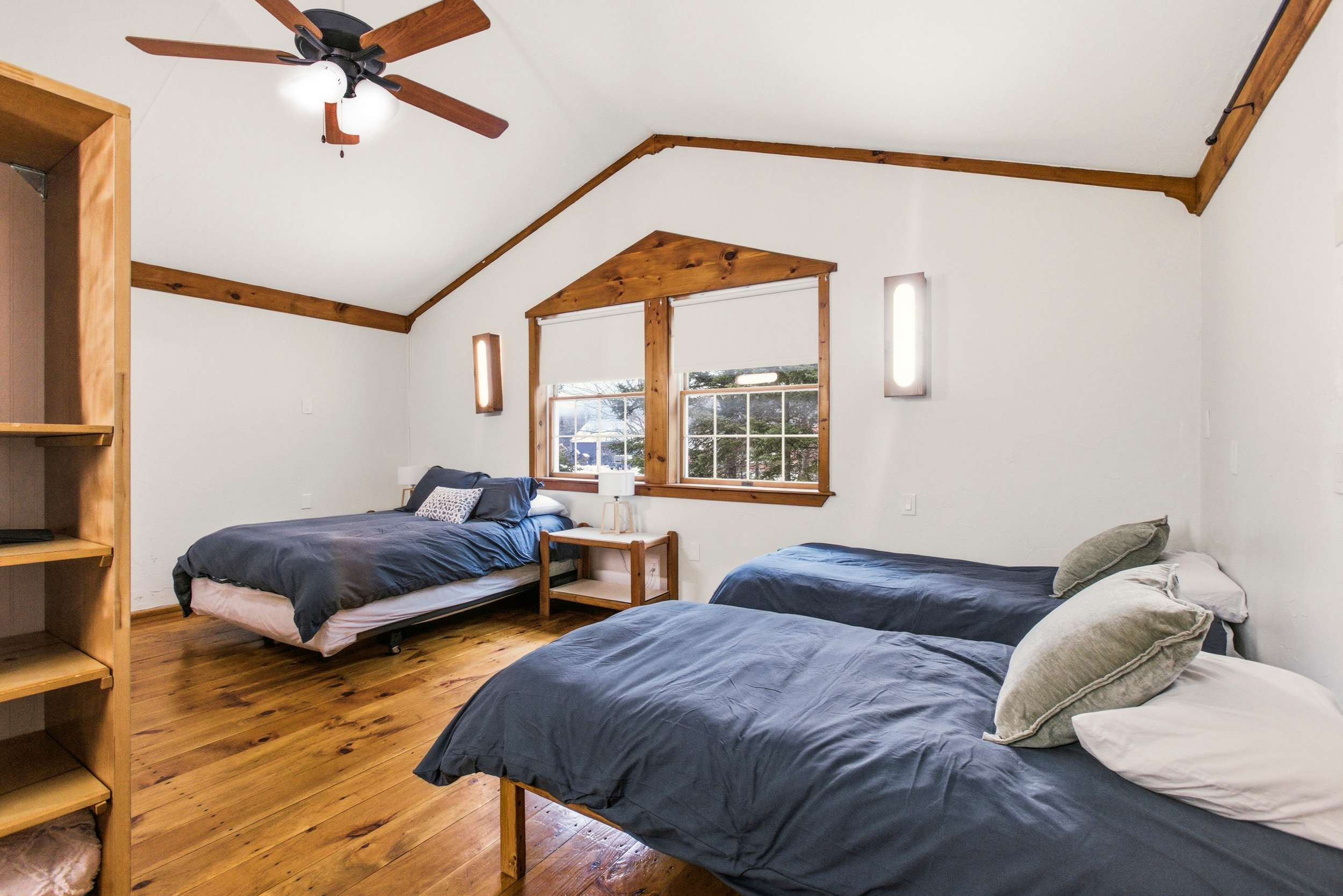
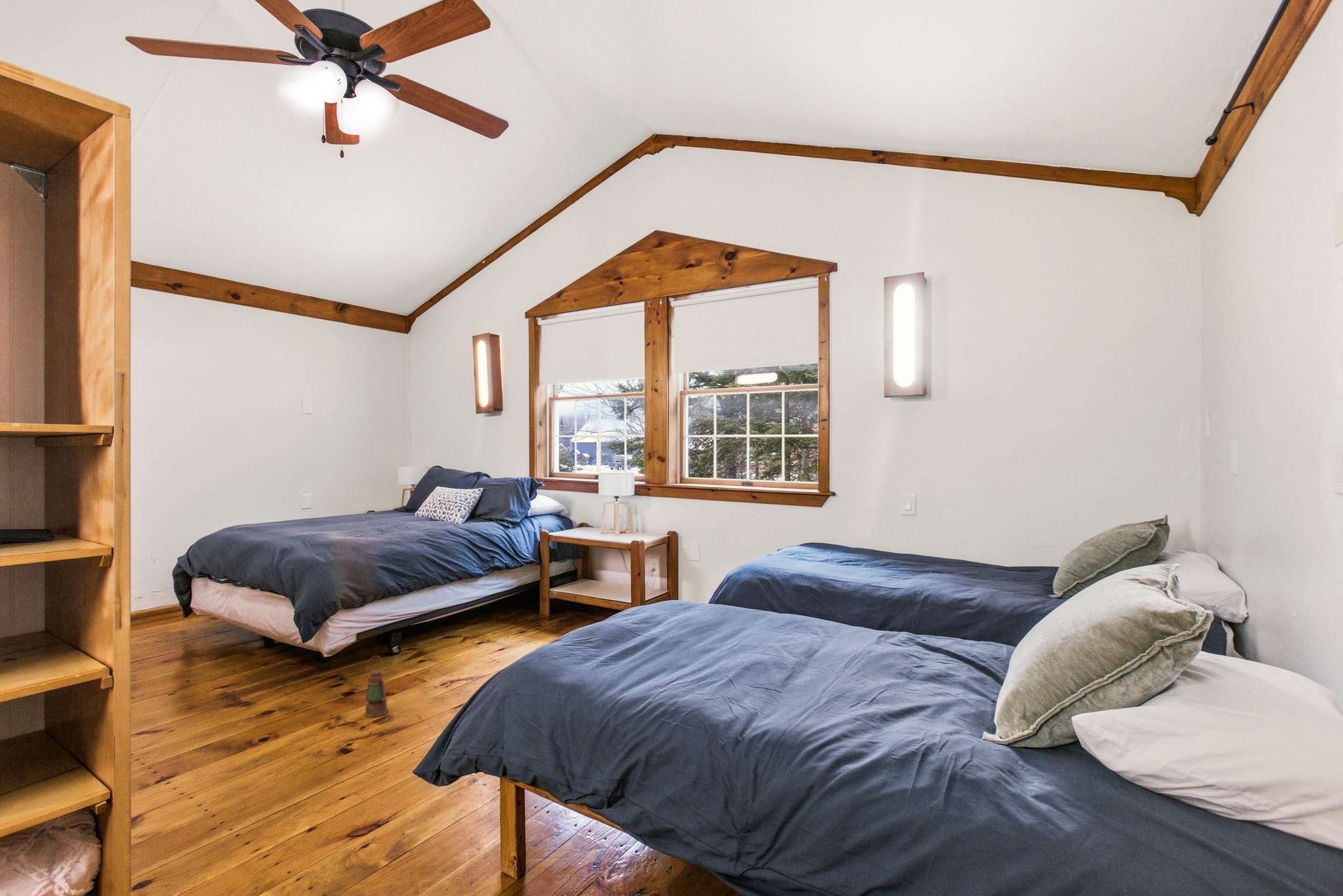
+ lantern [364,655,389,718]
